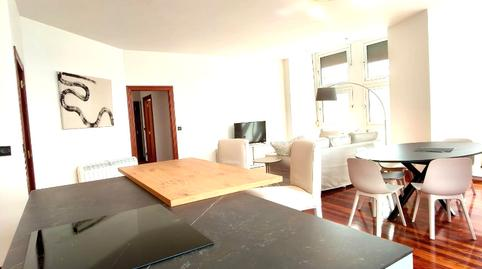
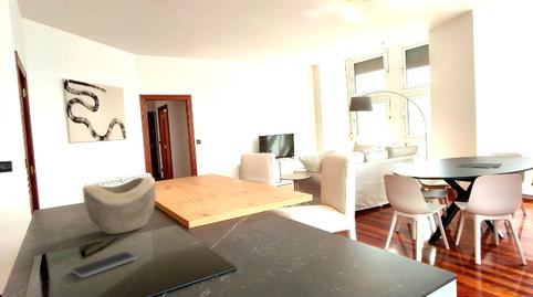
+ smartphone [71,251,137,279]
+ decorative bowl [82,176,157,235]
